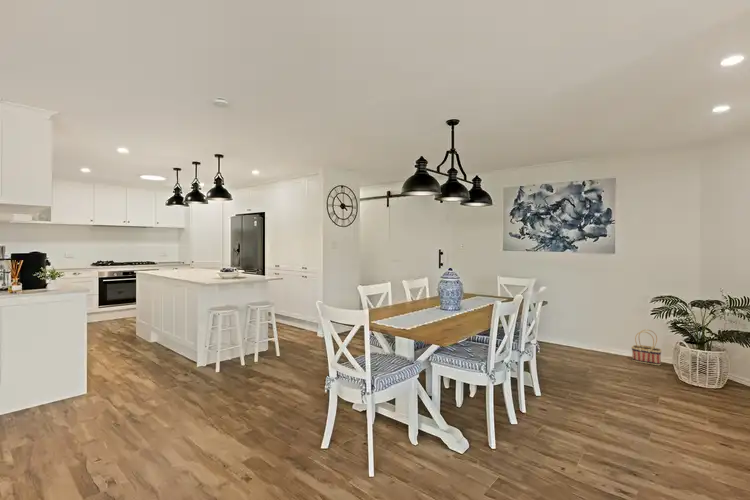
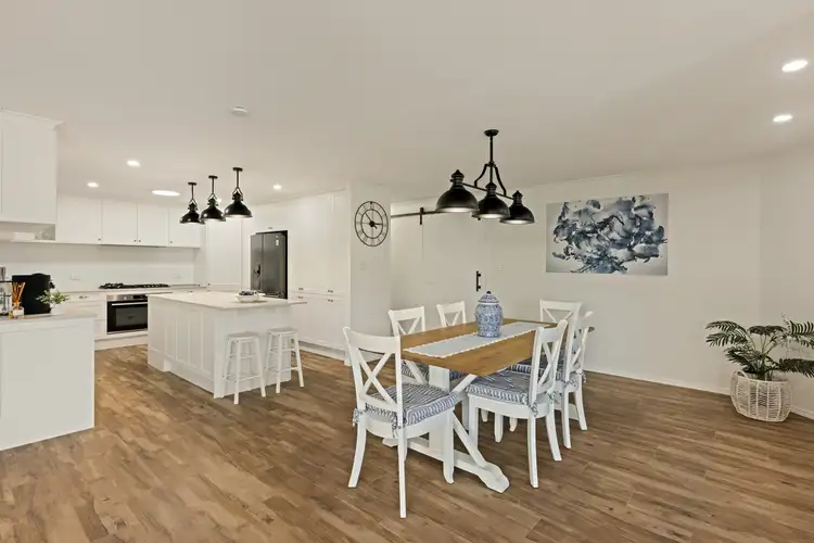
- basket [631,329,663,366]
